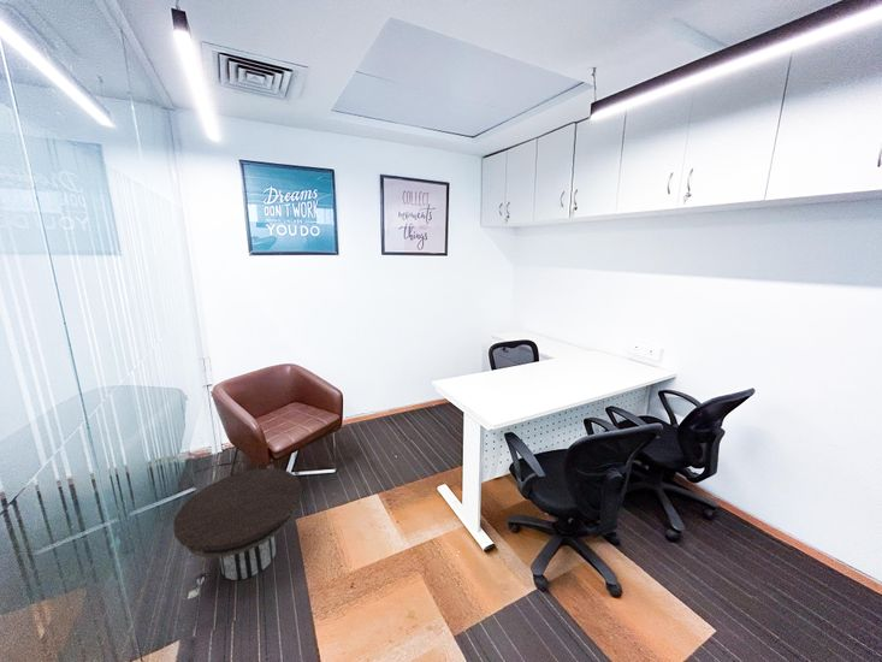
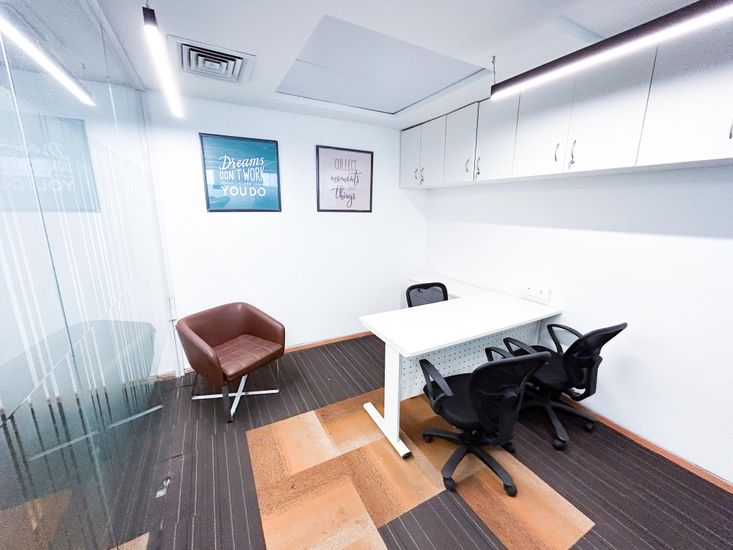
- side table [172,467,303,581]
